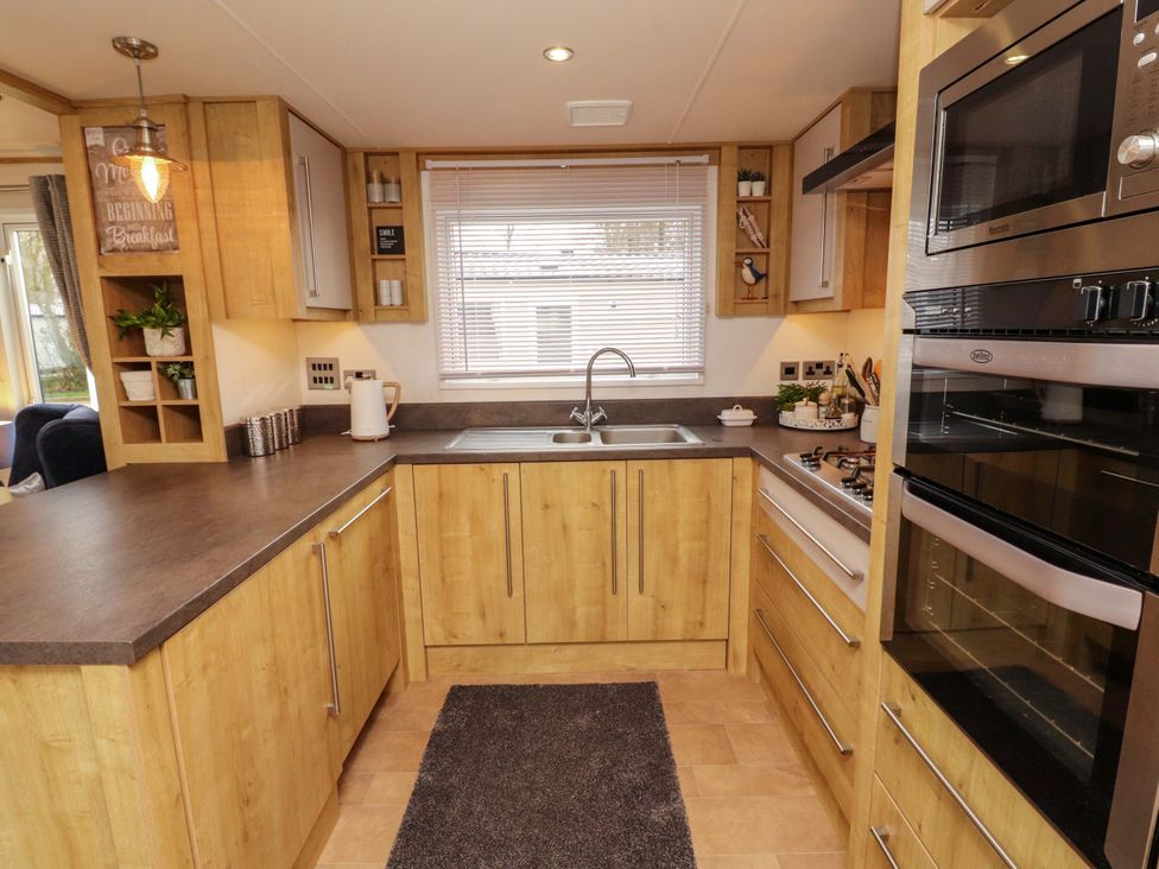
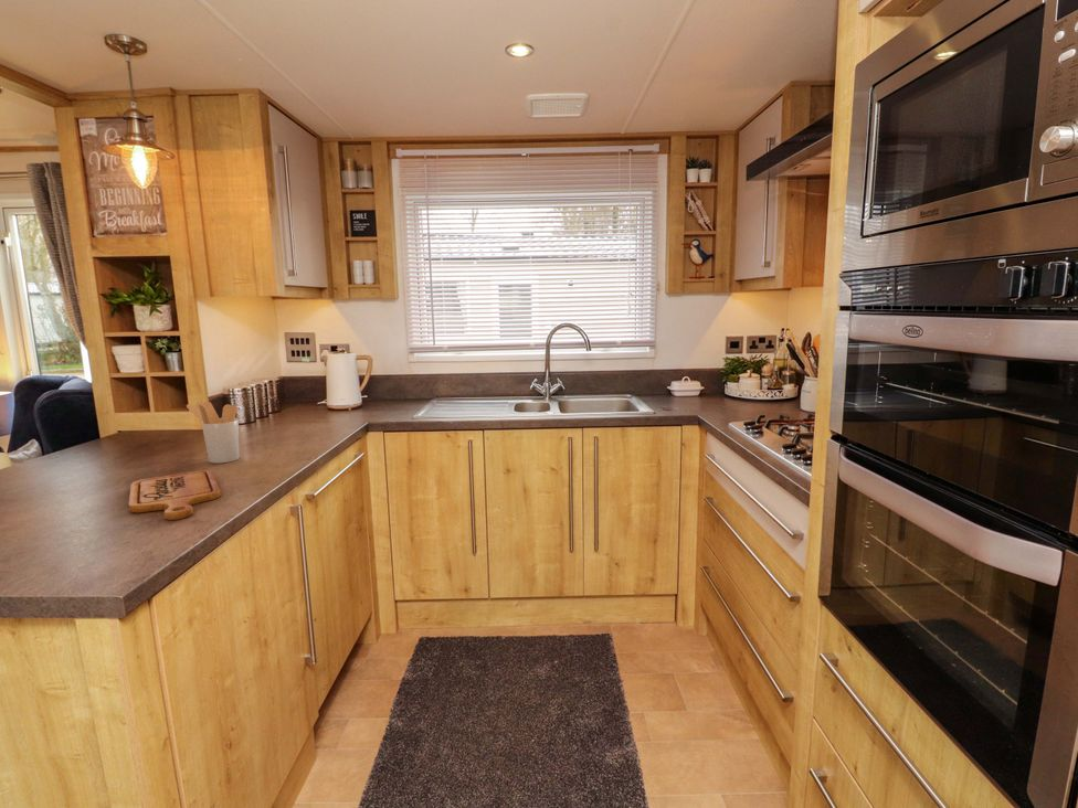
+ cutting board [127,469,222,521]
+ utensil holder [186,401,241,465]
